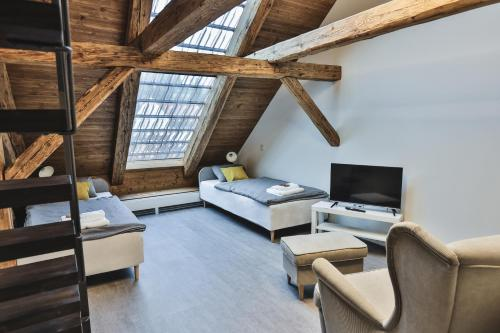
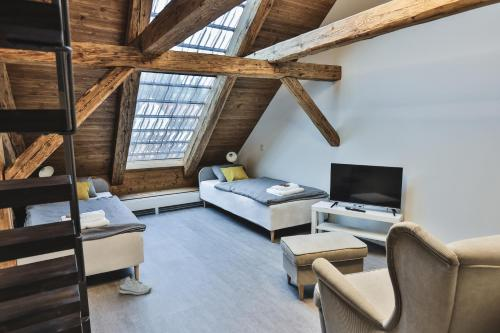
+ sneaker [119,272,152,296]
